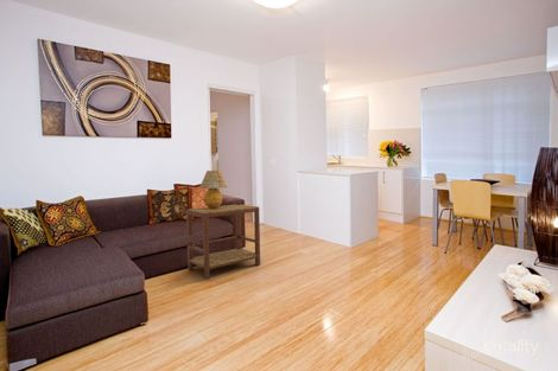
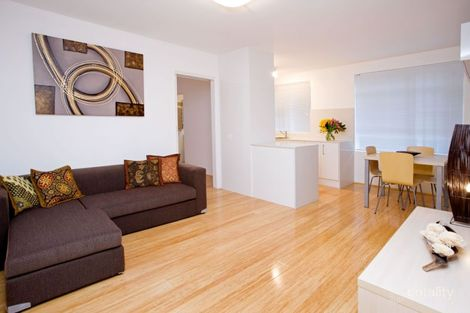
- table lamp [198,169,228,209]
- side table [185,204,261,280]
